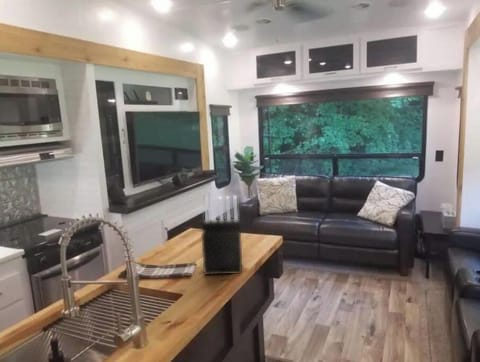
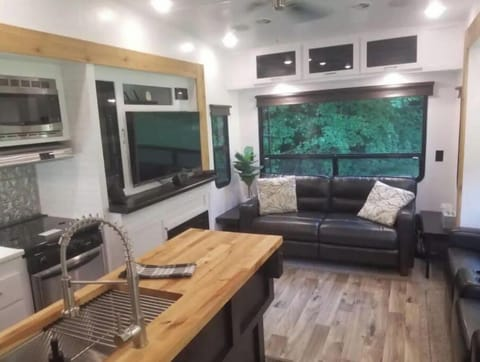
- knife block [200,195,243,277]
